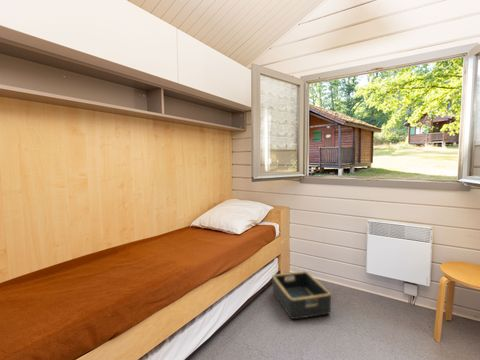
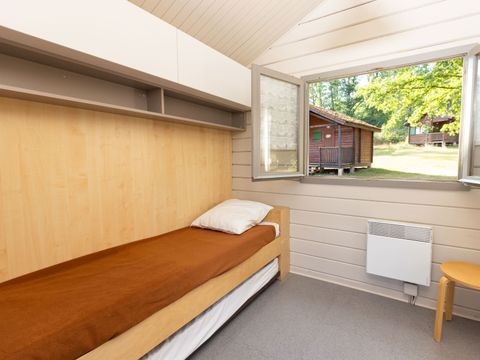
- basket [271,270,332,320]
